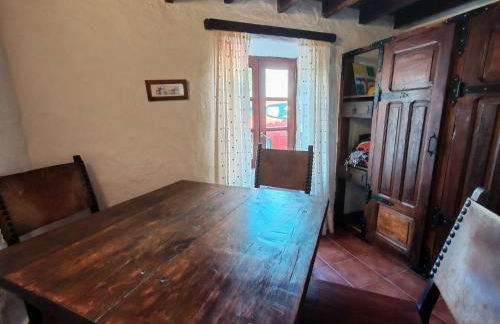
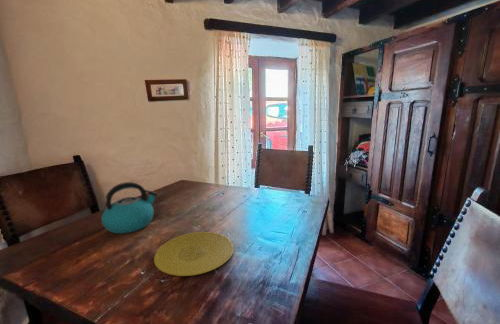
+ kettle [100,181,158,235]
+ plate [153,231,235,277]
